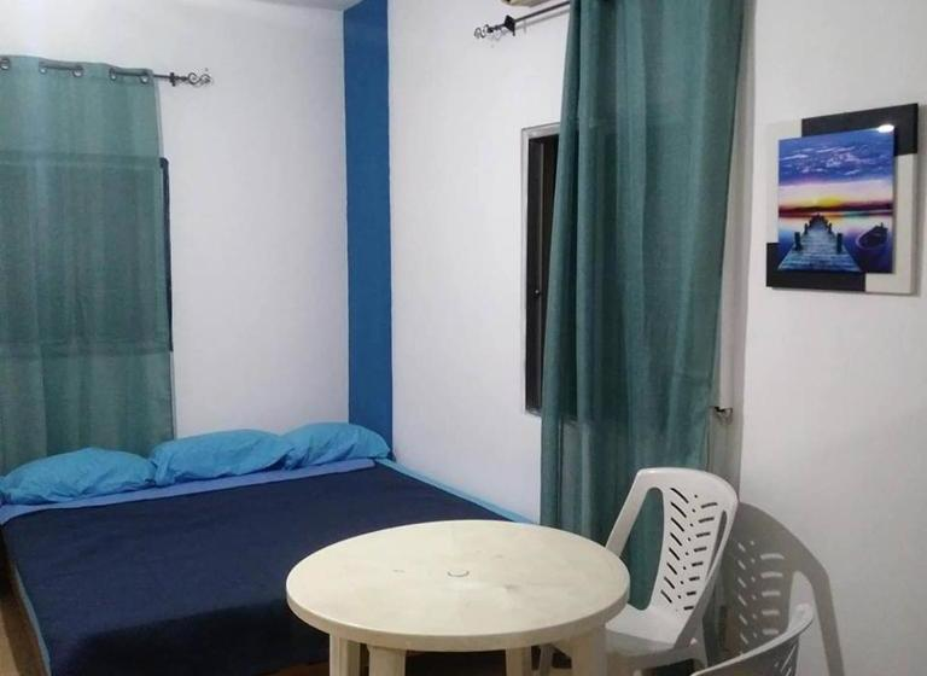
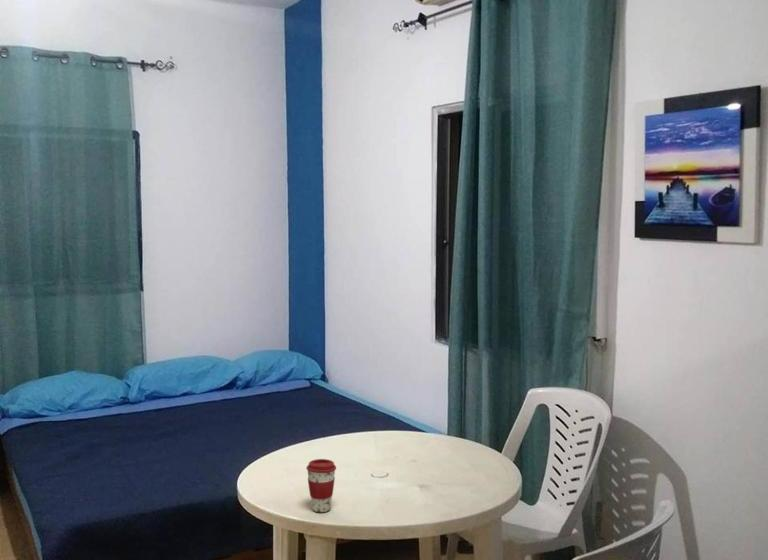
+ coffee cup [305,458,337,513]
